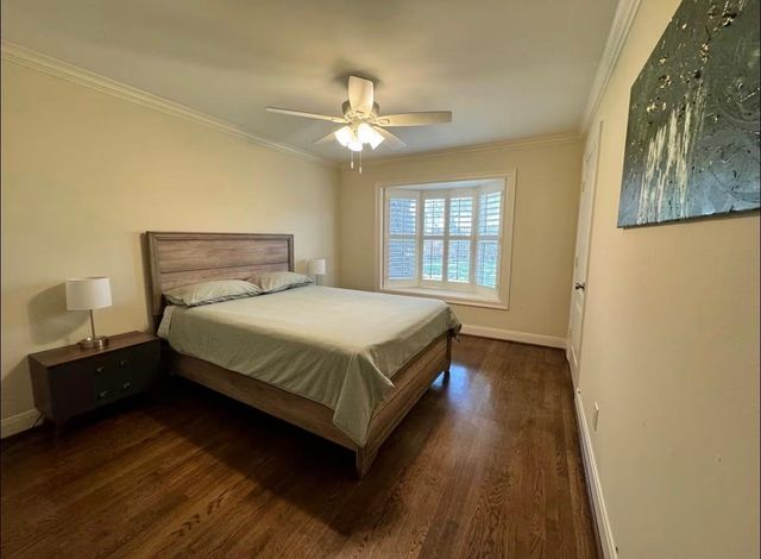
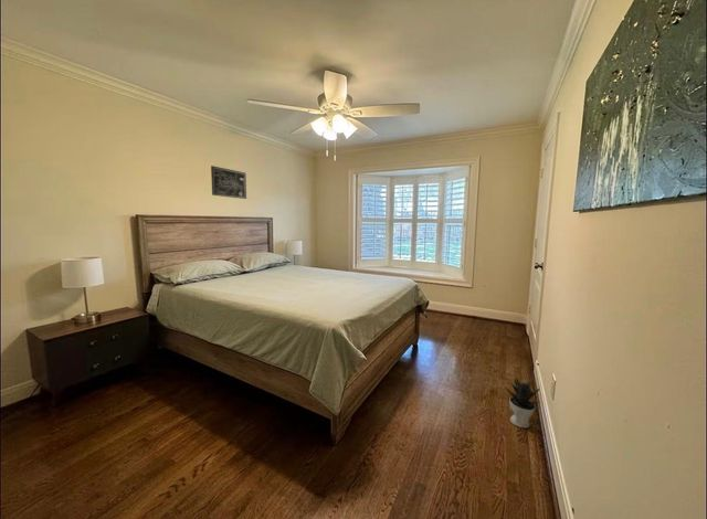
+ wall art [210,165,247,200]
+ potted plant [503,373,540,428]
